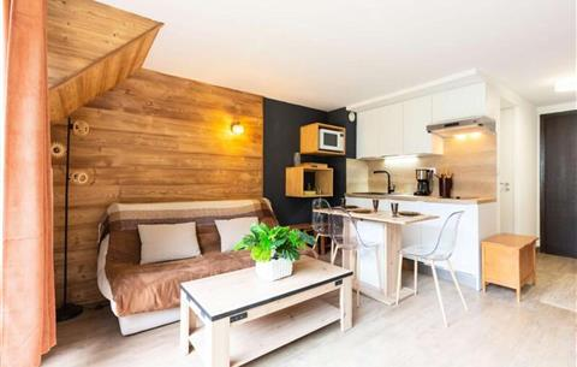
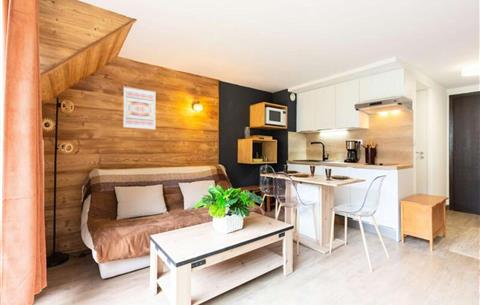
+ wall art [123,85,157,131]
